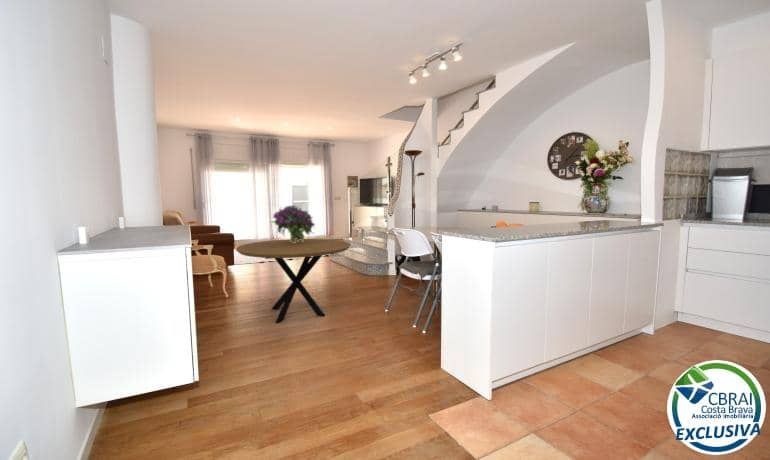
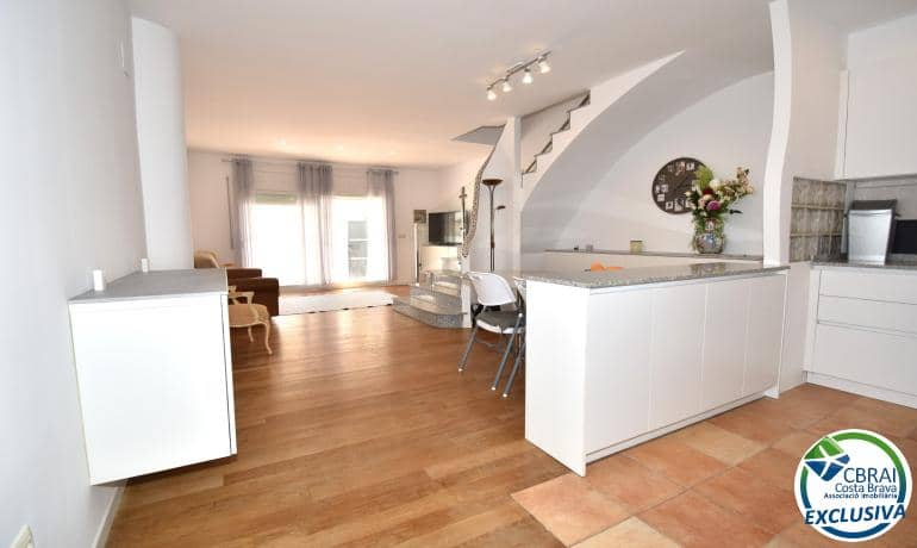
- dining table [235,238,352,324]
- bouquet [269,204,317,243]
